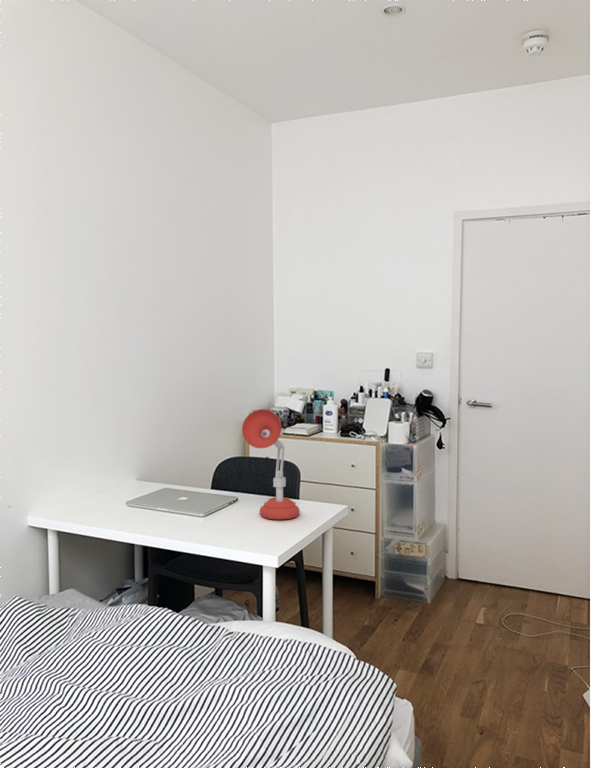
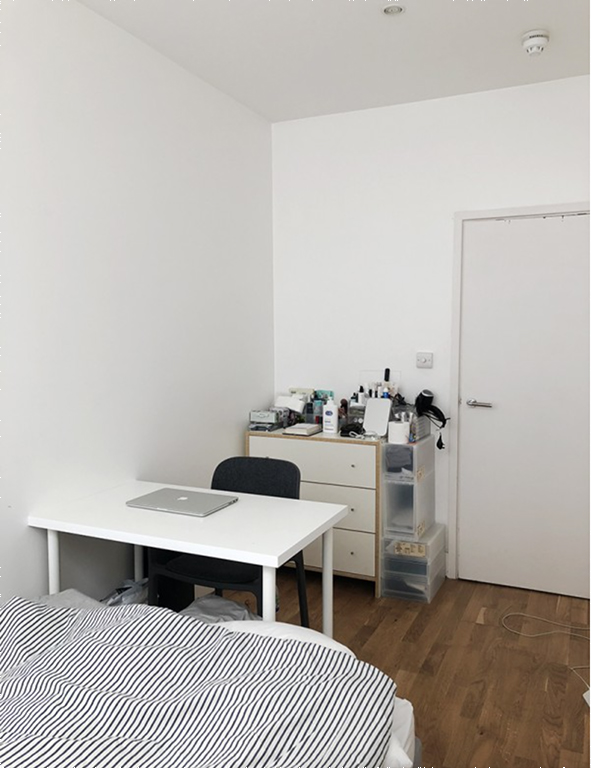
- desk lamp [241,408,301,520]
